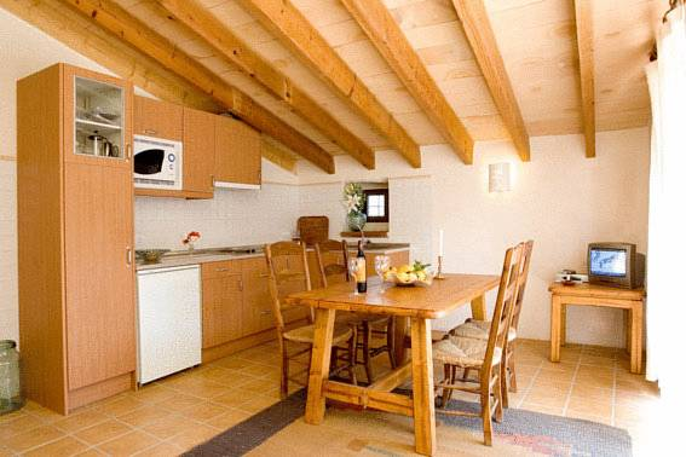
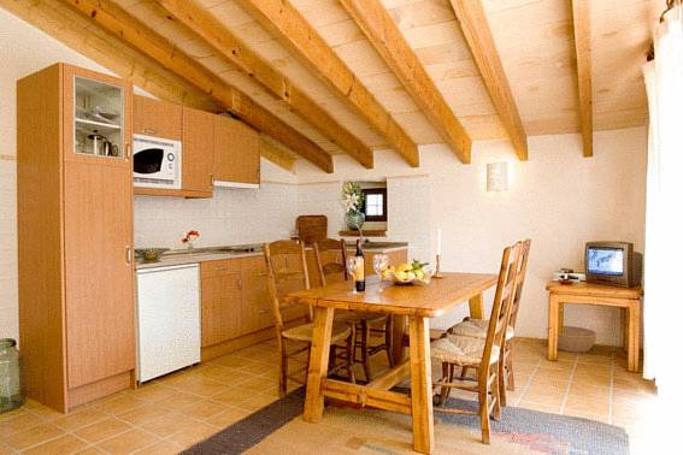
+ basket [546,325,597,353]
